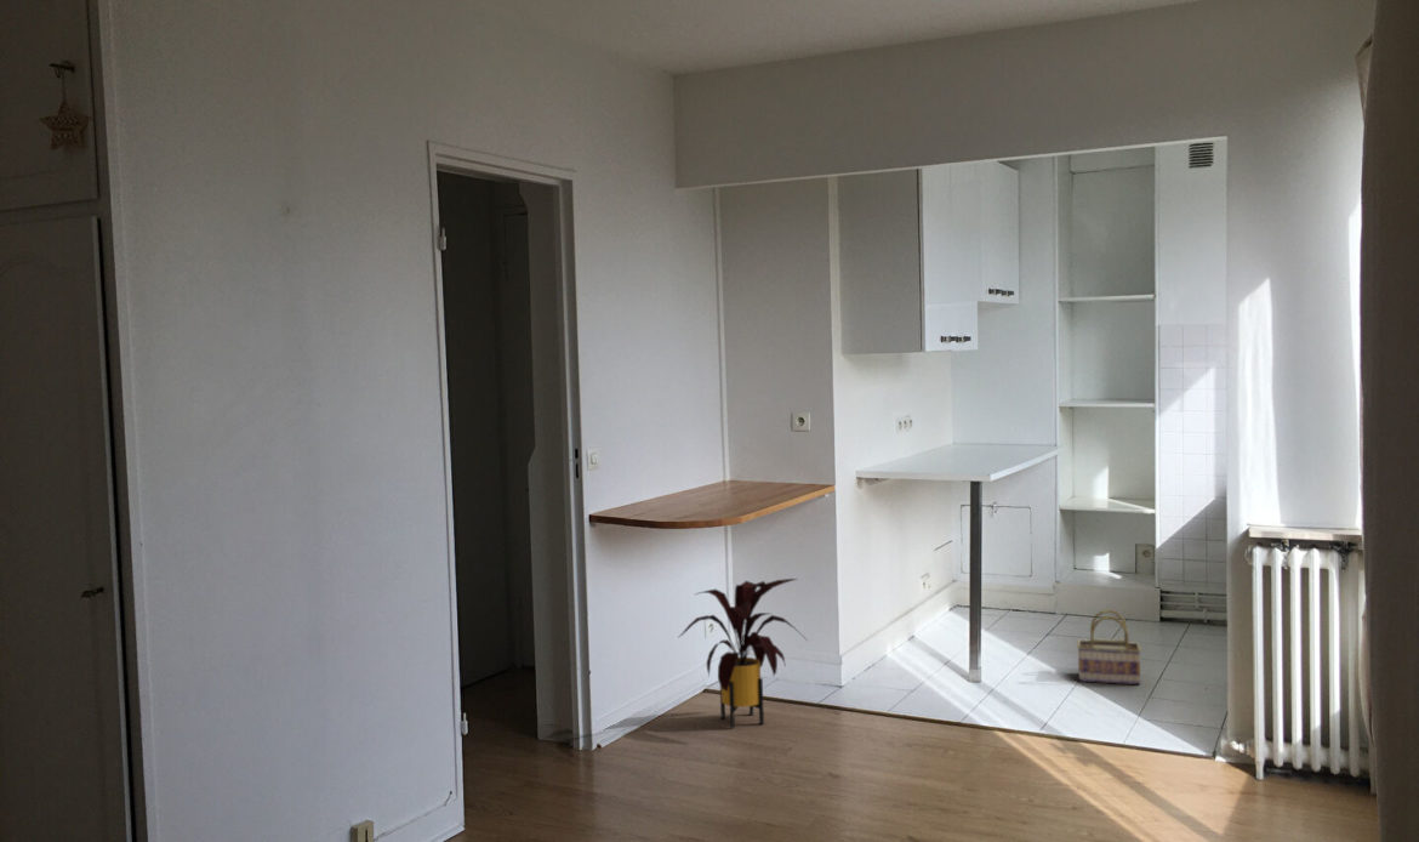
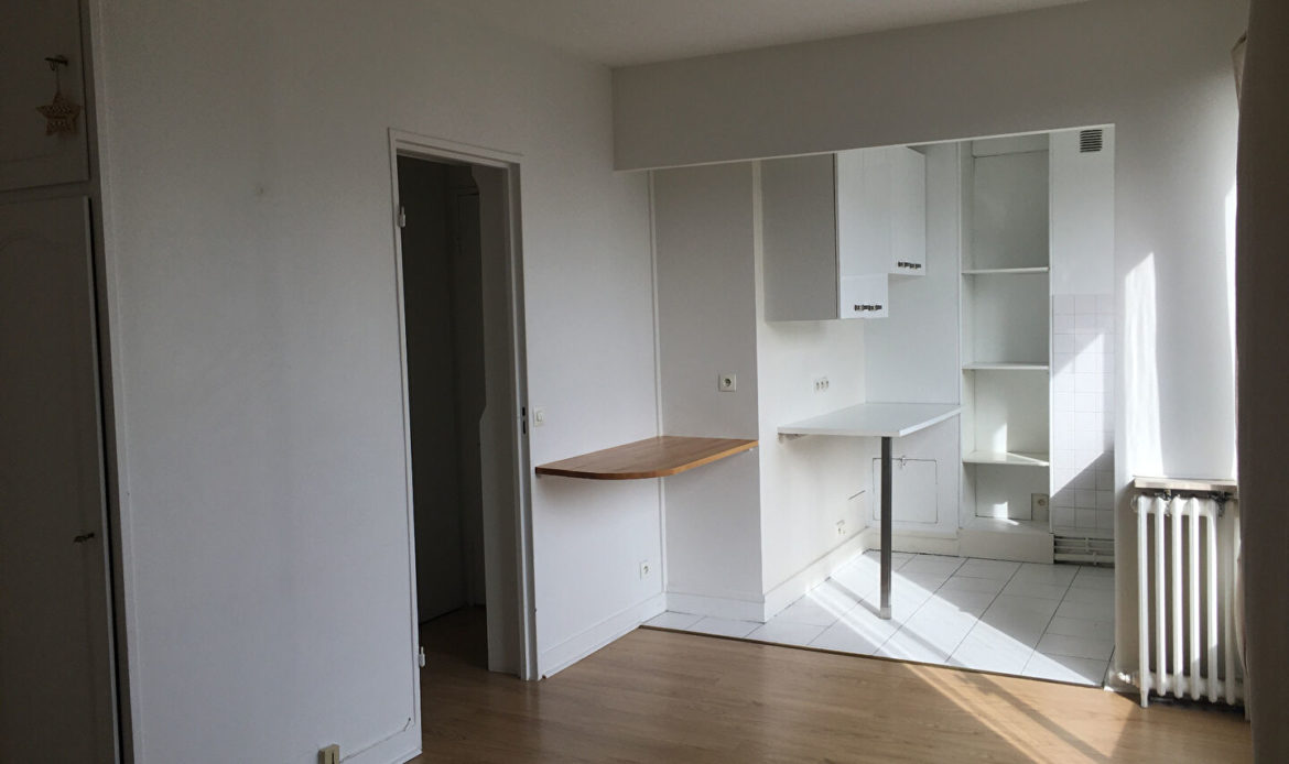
- house plant [678,578,809,729]
- basket [1076,609,1142,685]
